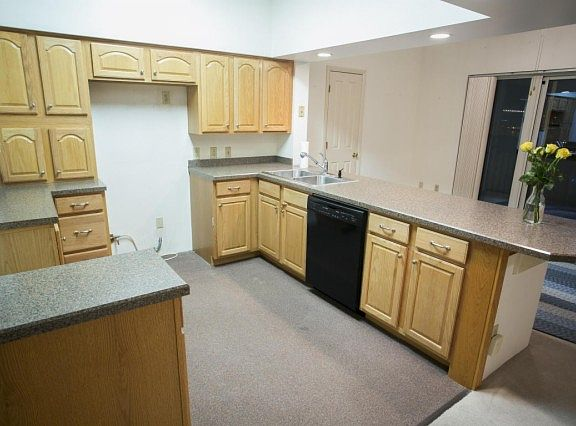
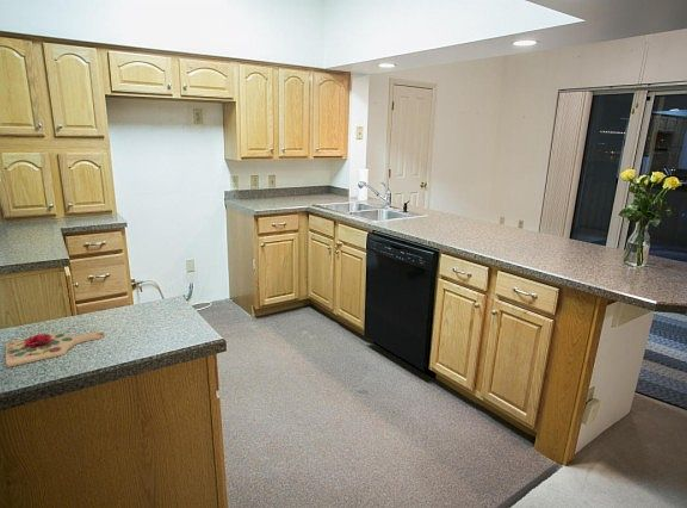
+ cutting board [5,330,105,368]
